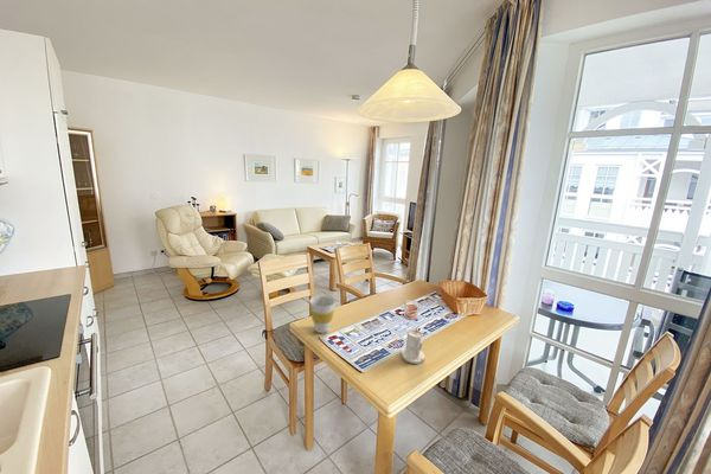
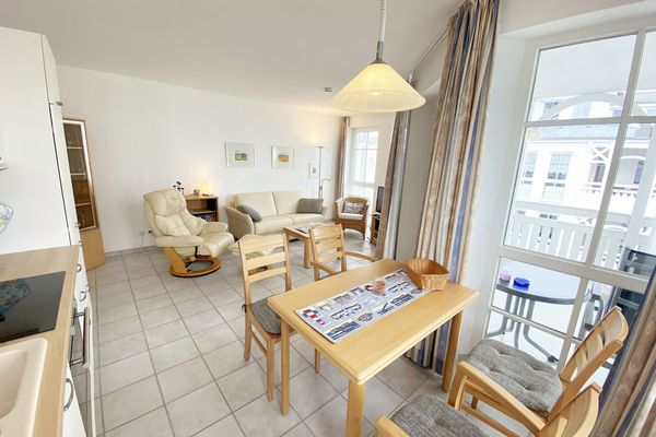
- candle [401,327,425,365]
- cup [308,294,337,334]
